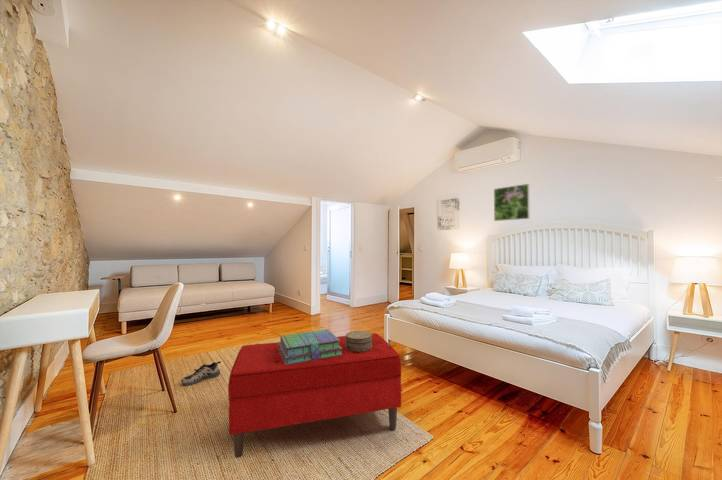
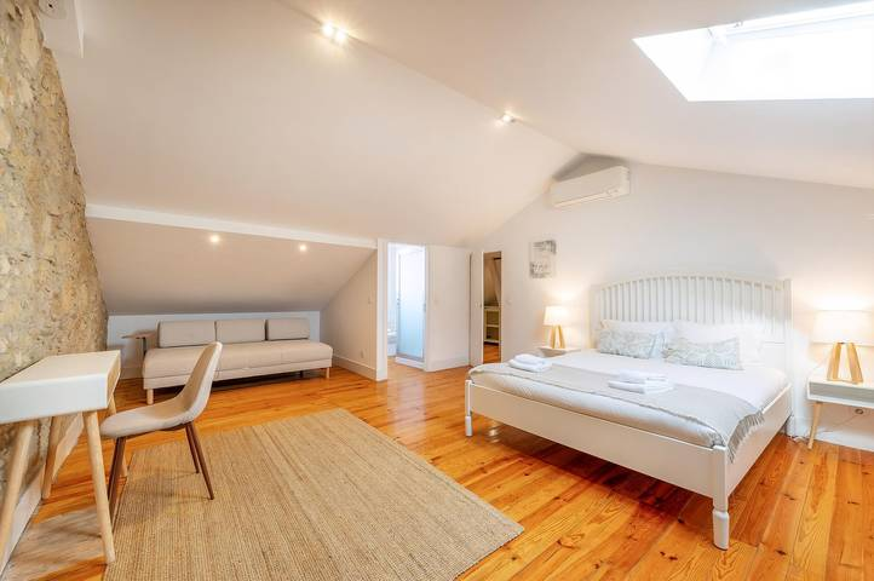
- bench [227,332,402,459]
- shoe [180,360,222,386]
- decorative box [345,330,373,352]
- stack of books [278,328,342,365]
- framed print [493,183,531,222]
